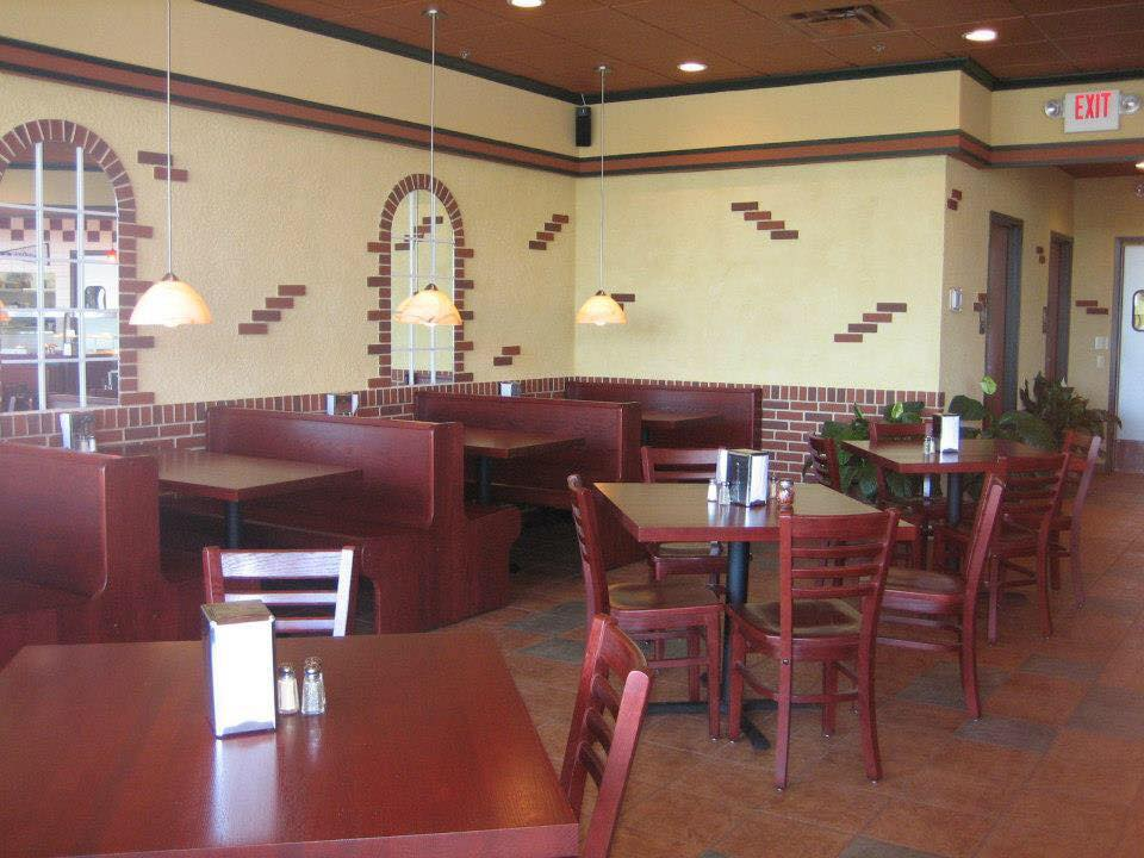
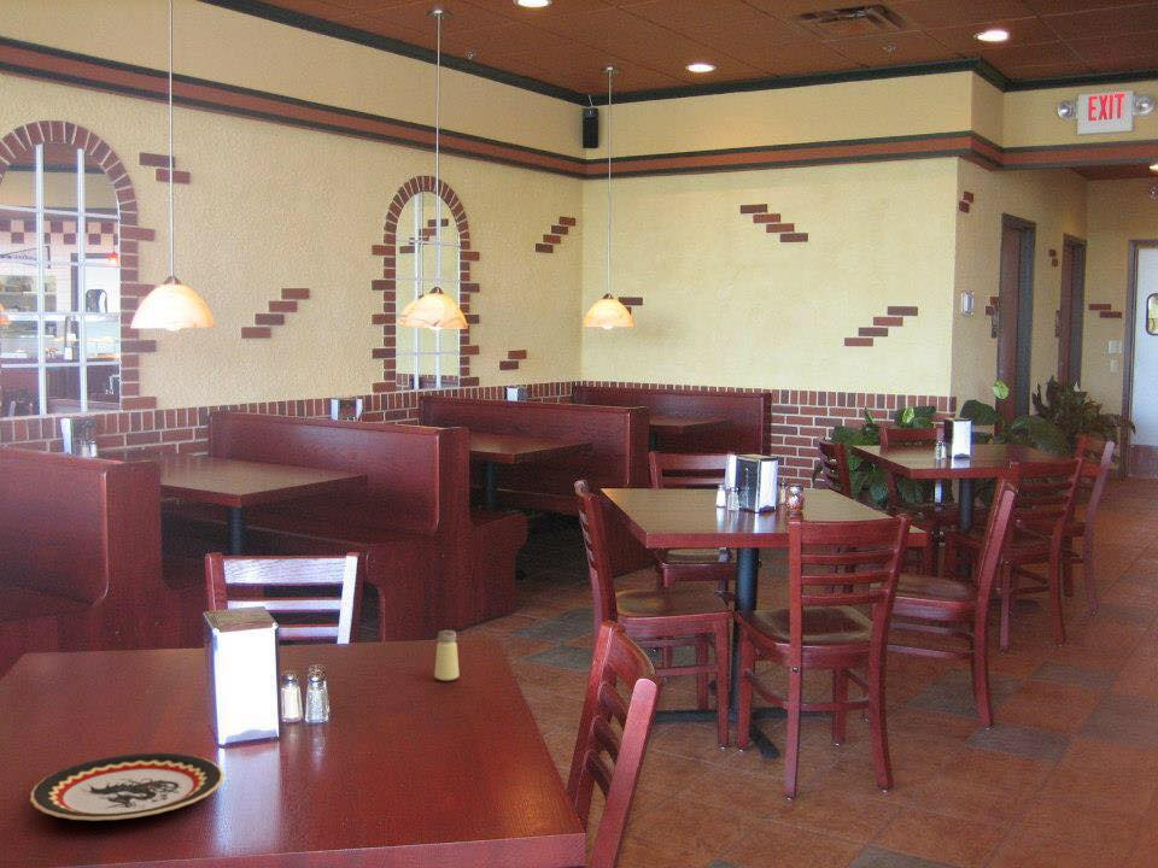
+ plate [29,751,226,822]
+ saltshaker [433,629,461,682]
